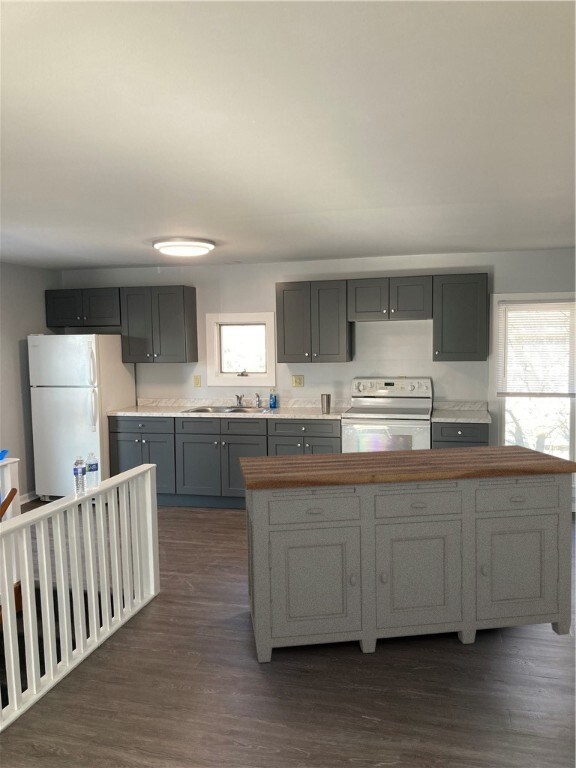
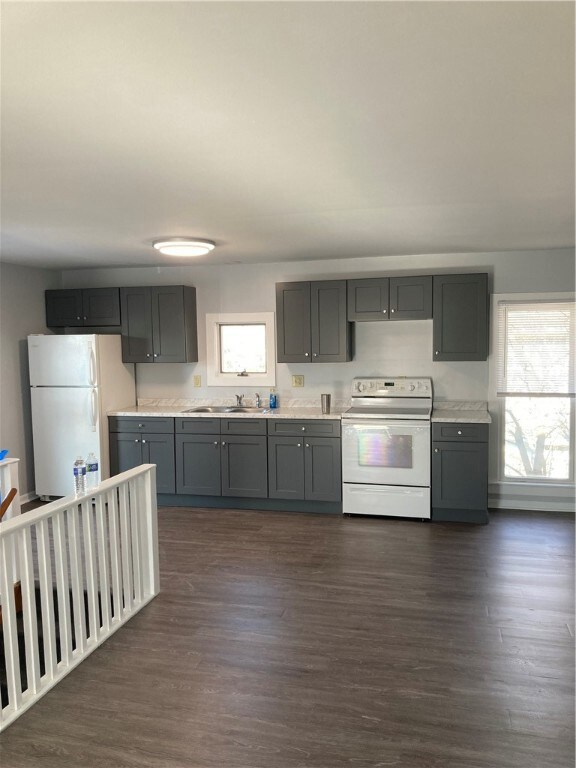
- kitchen island [238,444,576,664]
